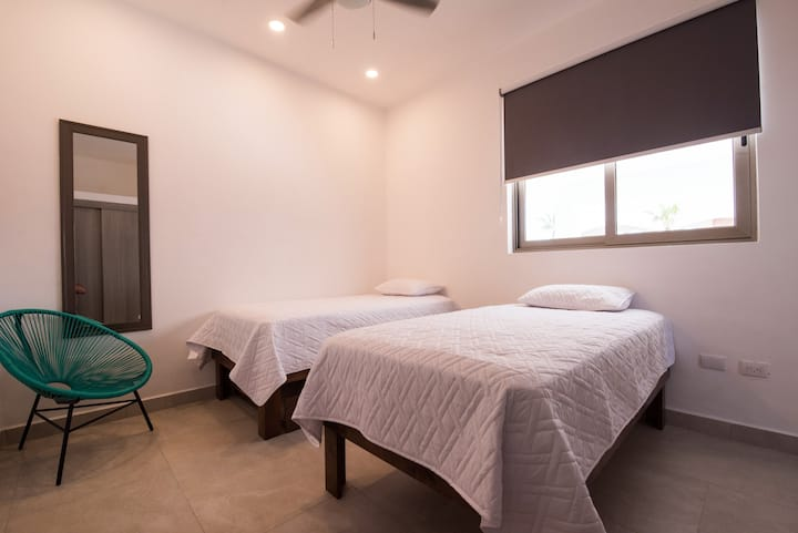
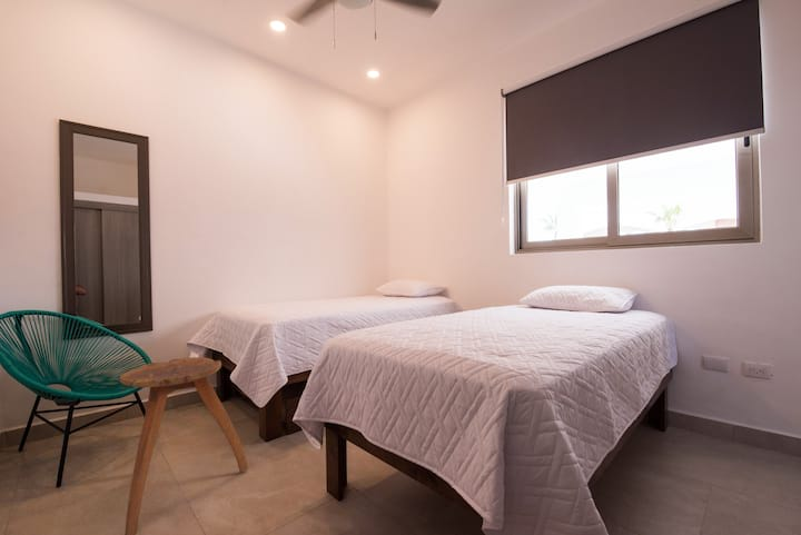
+ stool [119,356,249,535]
